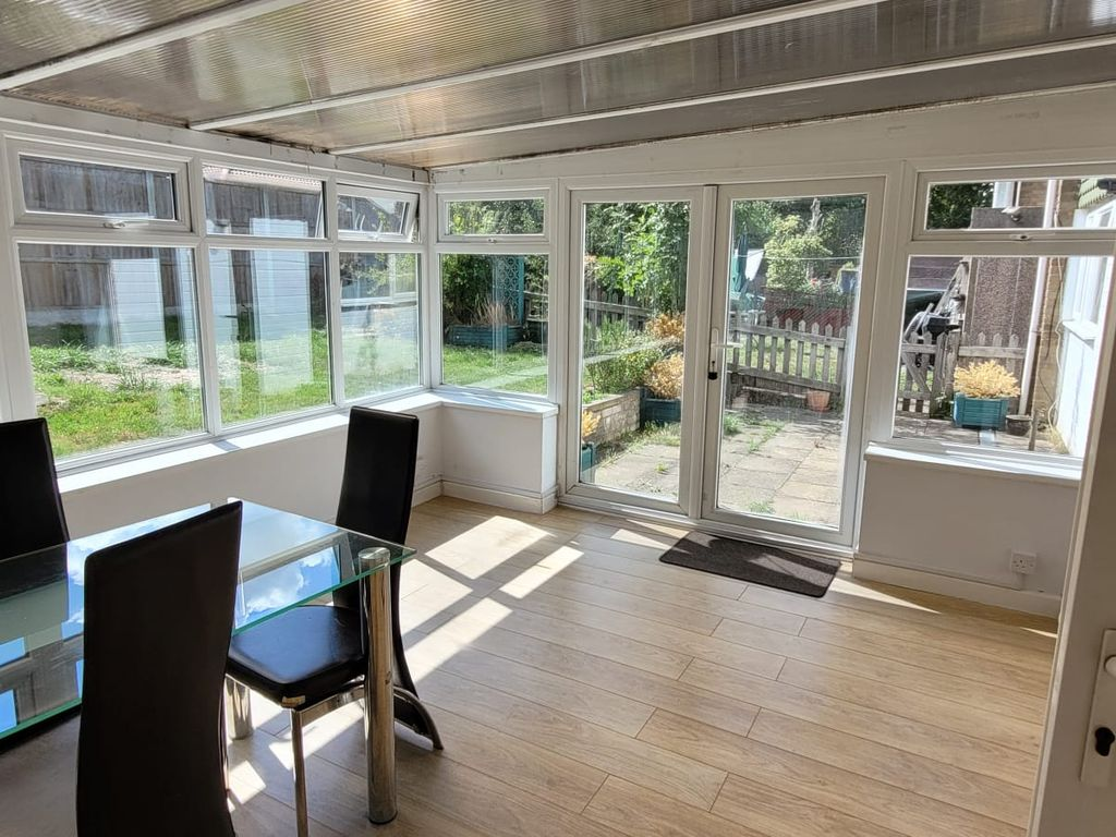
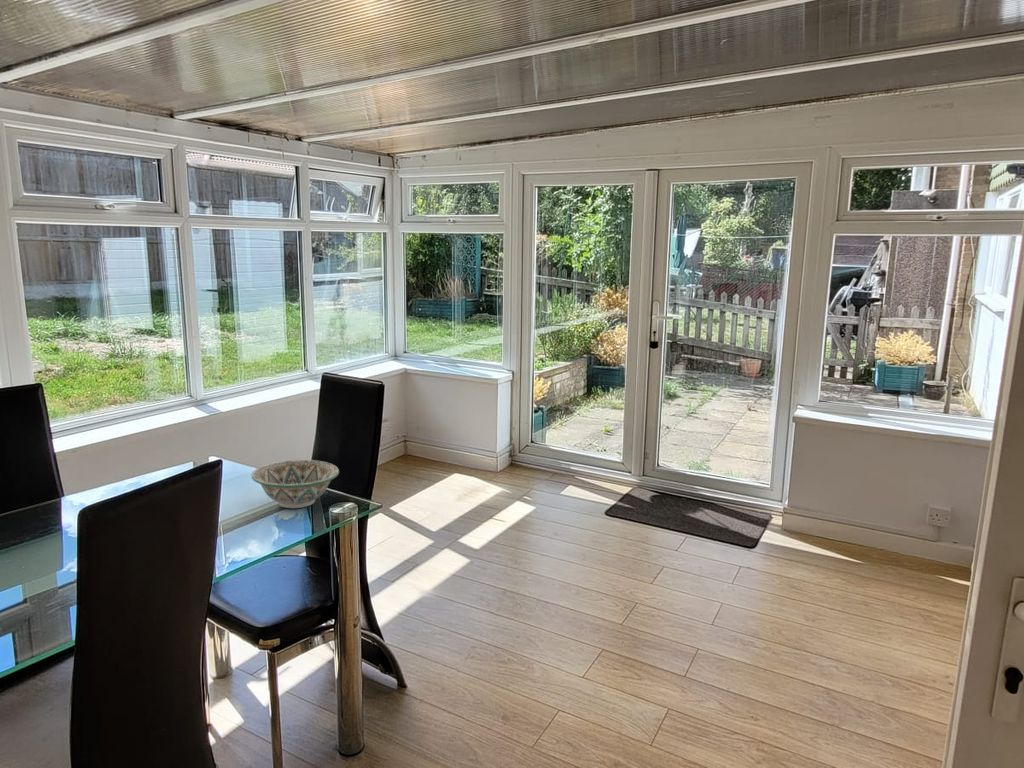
+ decorative bowl [250,459,340,509]
